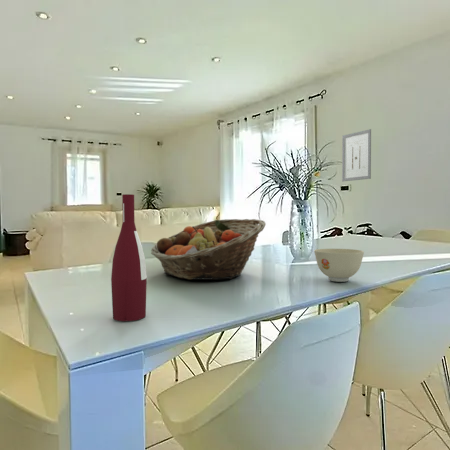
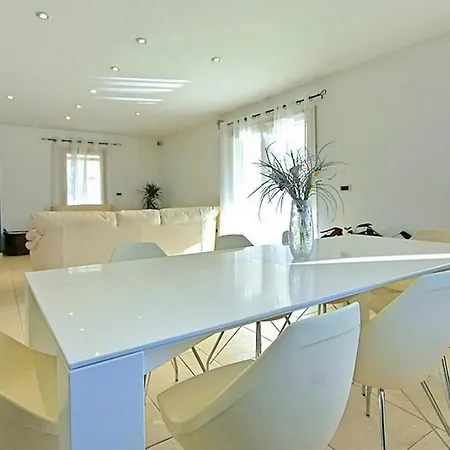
- alcohol [110,193,148,322]
- wall art [341,128,372,182]
- fruit basket [150,218,267,281]
- bowl [313,248,365,283]
